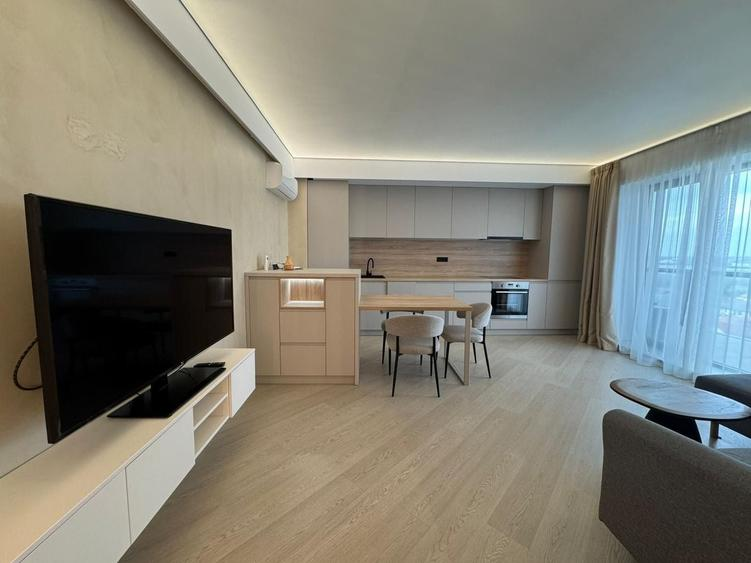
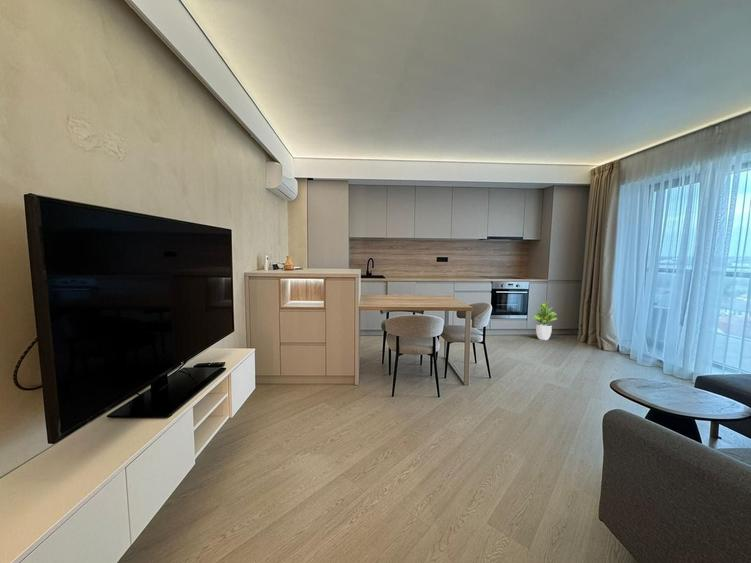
+ potted plant [531,301,558,341]
